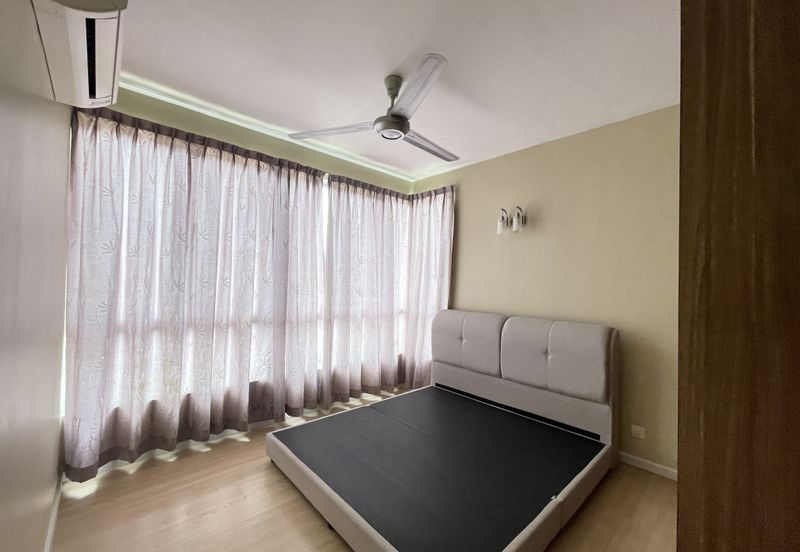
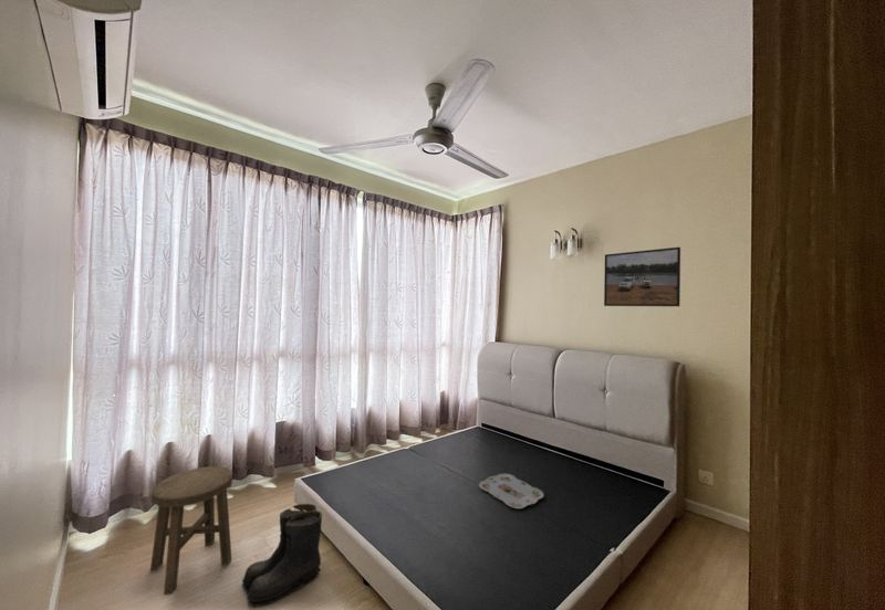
+ serving tray [478,473,545,509]
+ boots [241,503,323,609]
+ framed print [603,246,681,307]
+ stool [149,465,233,596]
